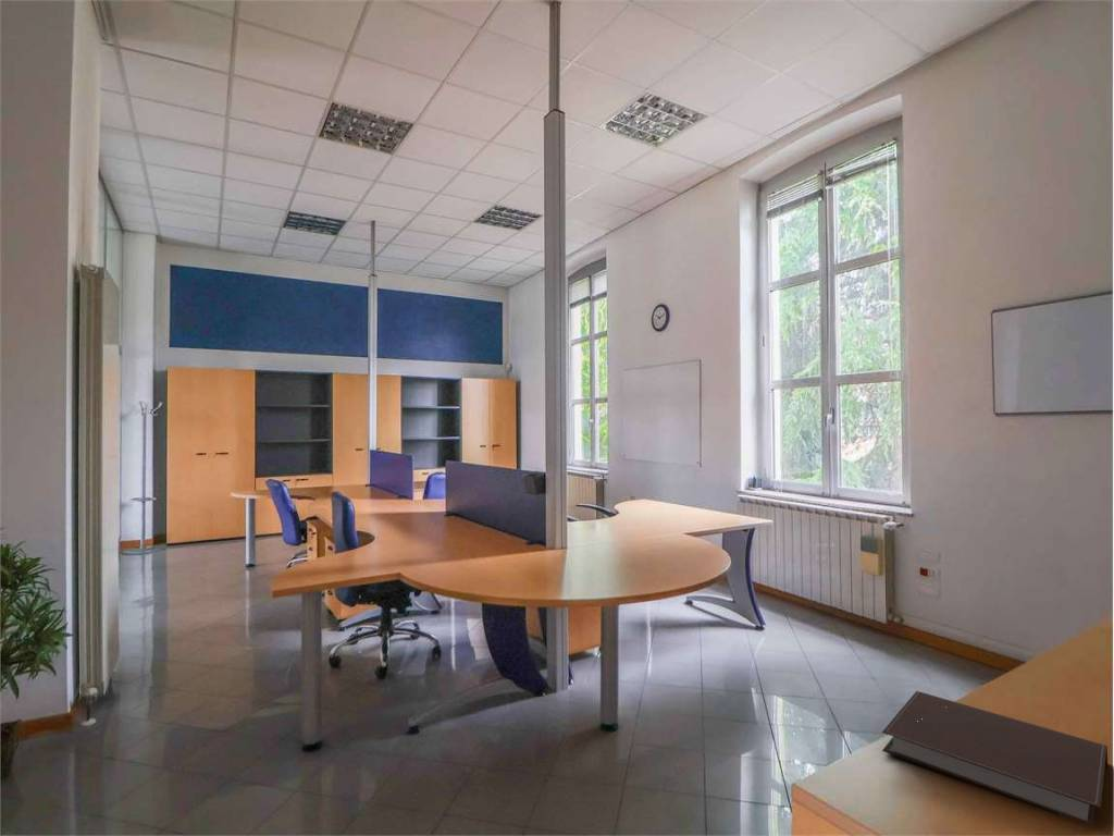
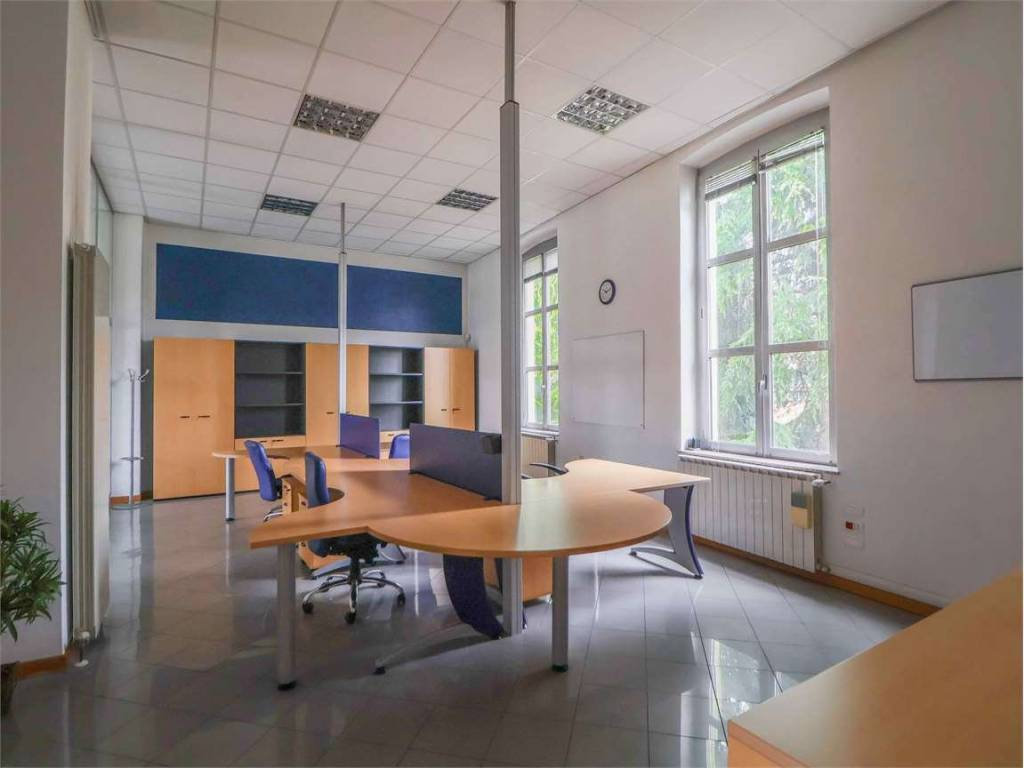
- notebook [881,690,1109,826]
